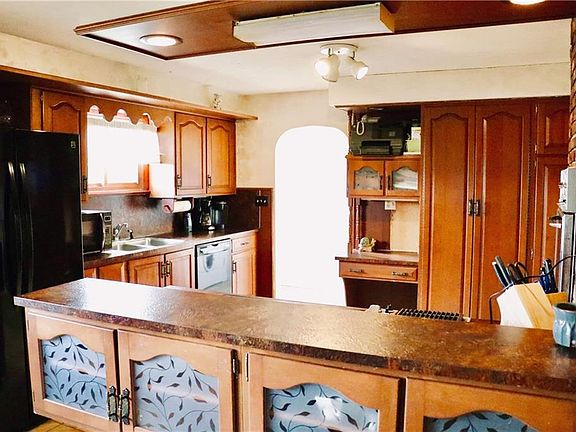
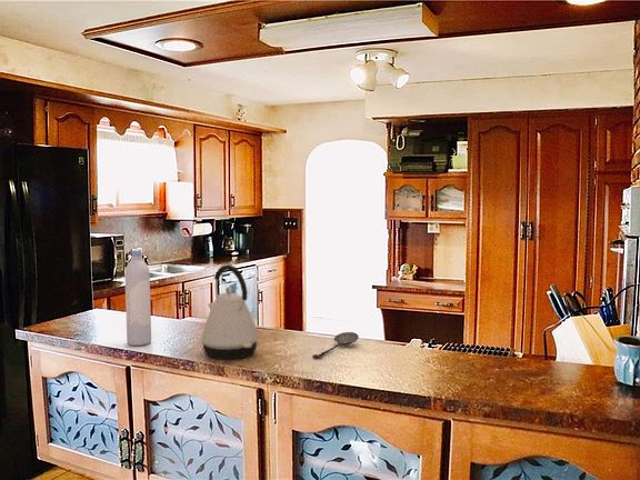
+ bottle [123,248,152,347]
+ kettle [200,263,260,360]
+ spoon [311,331,360,359]
